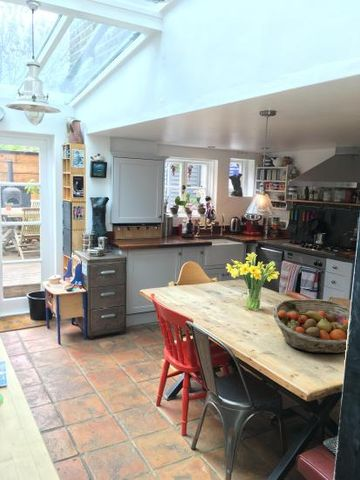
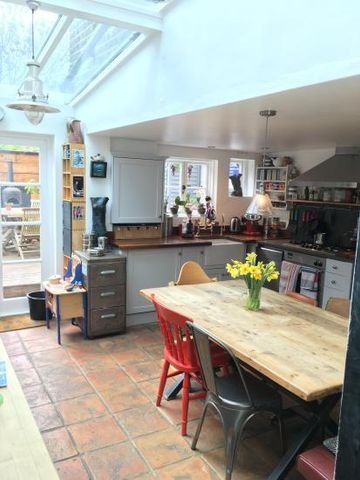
- fruit basket [272,298,351,354]
